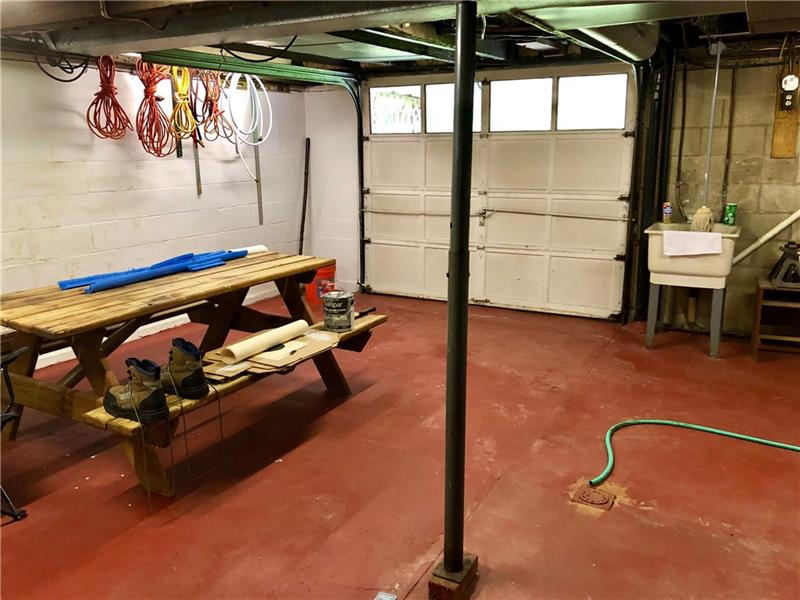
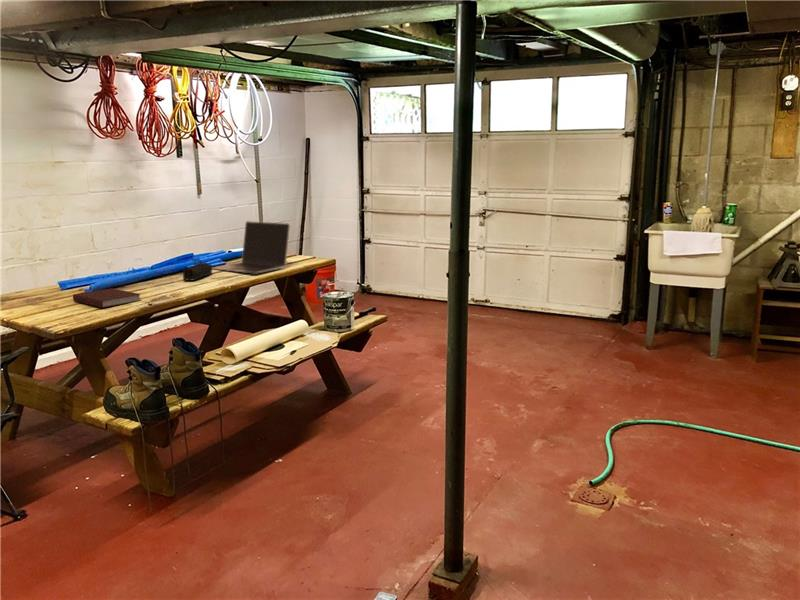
+ laptop [212,220,291,275]
+ notebook [72,287,142,309]
+ pencil case [182,258,213,282]
